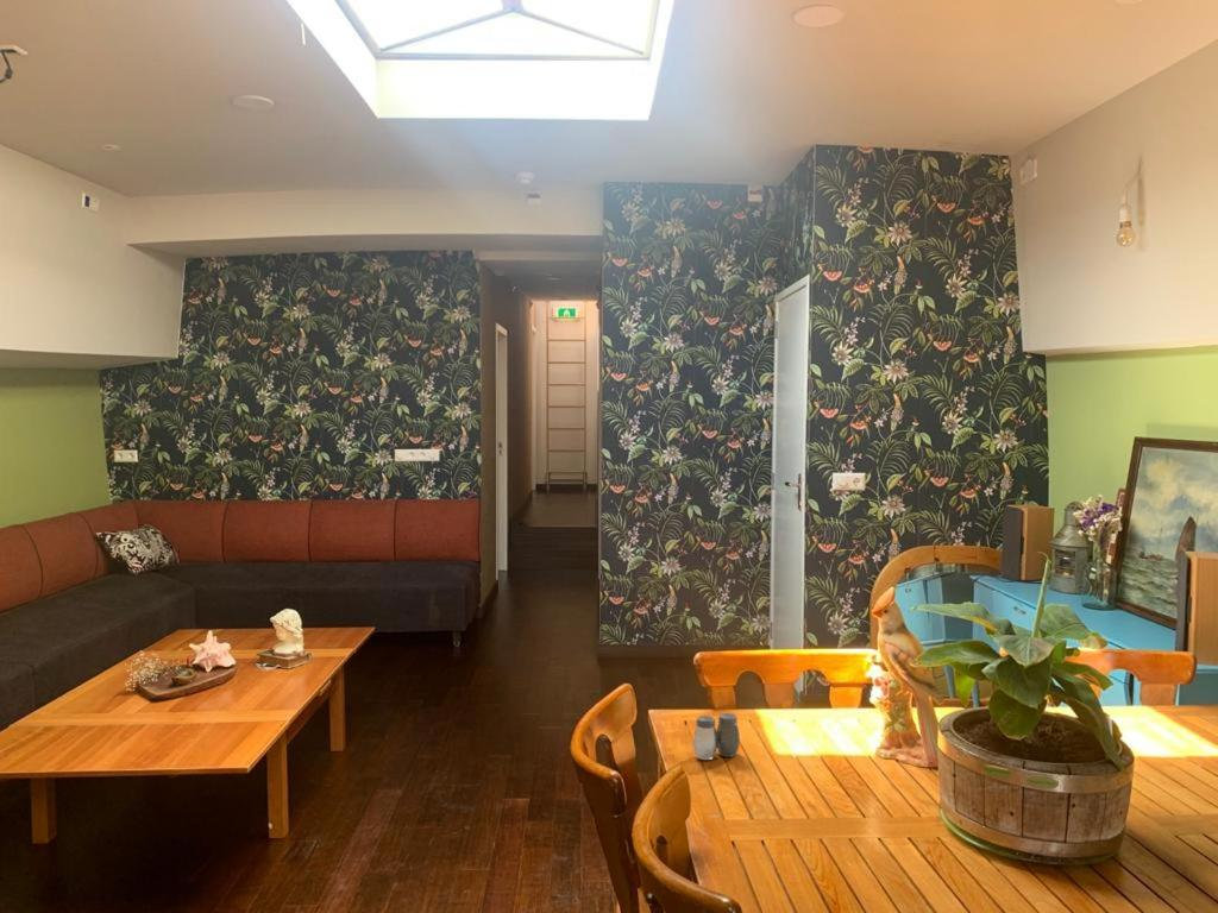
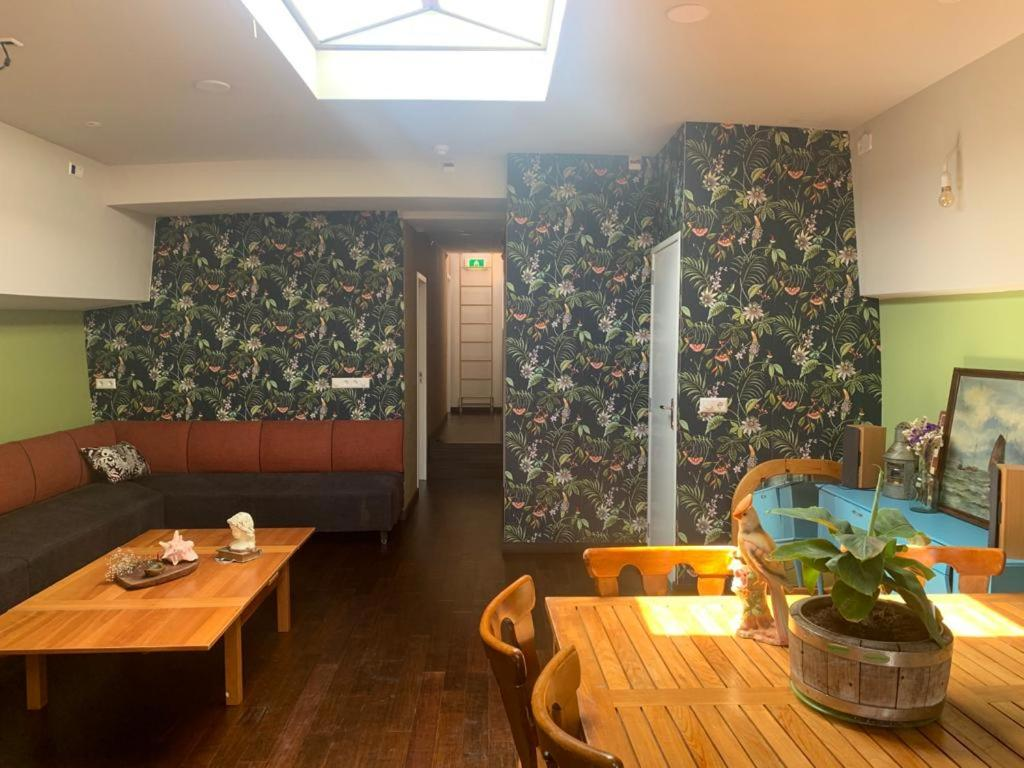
- salt and pepper shaker [692,712,741,761]
